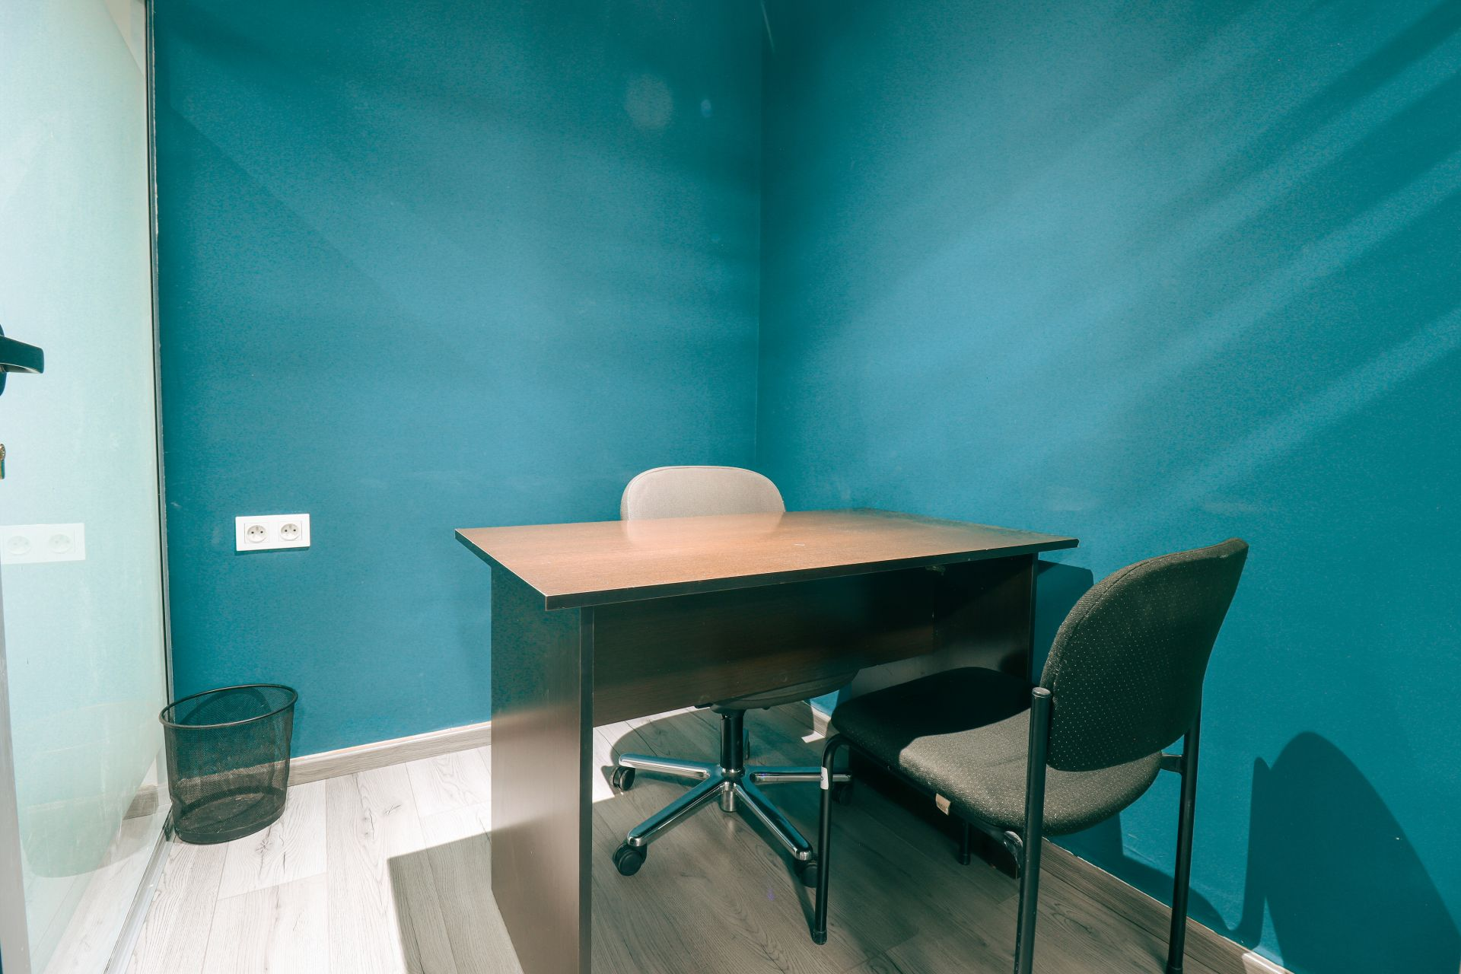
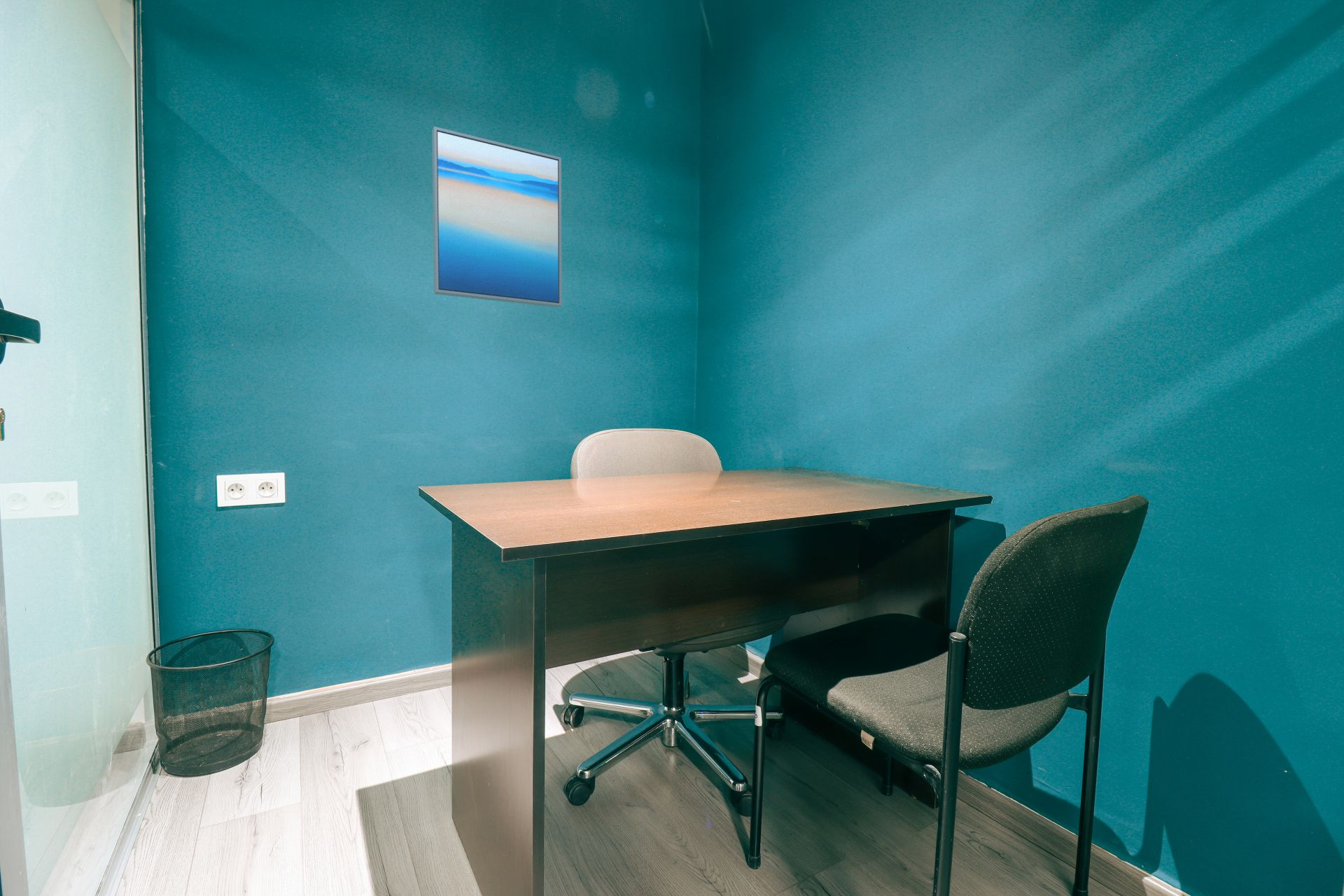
+ wall art [431,126,563,308]
